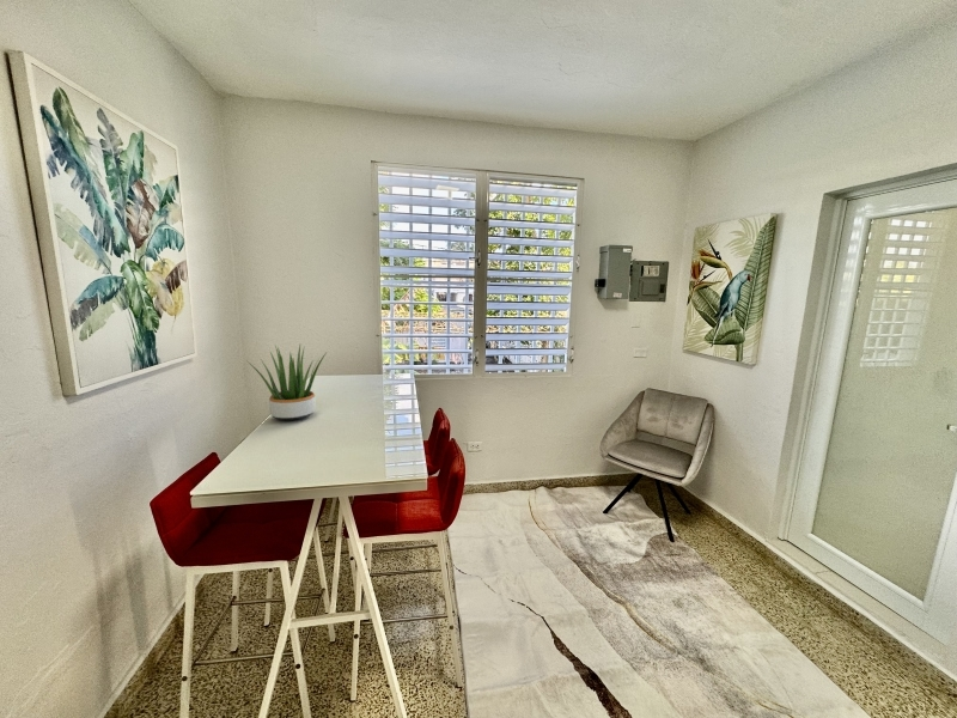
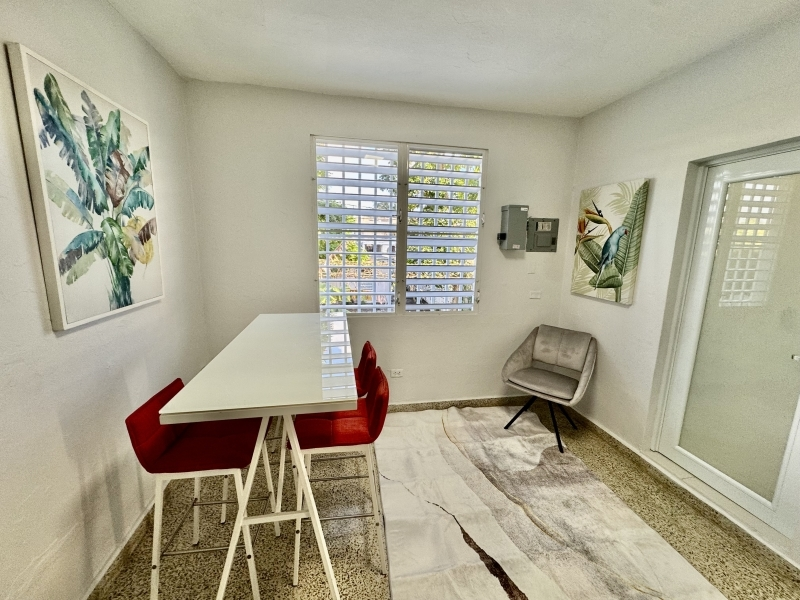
- potted plant [246,345,327,421]
